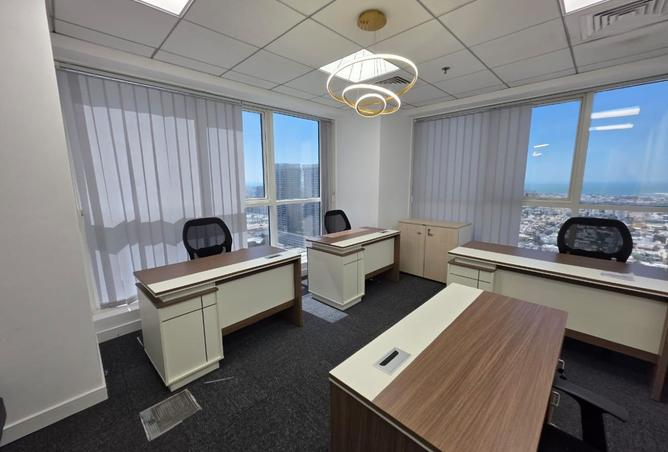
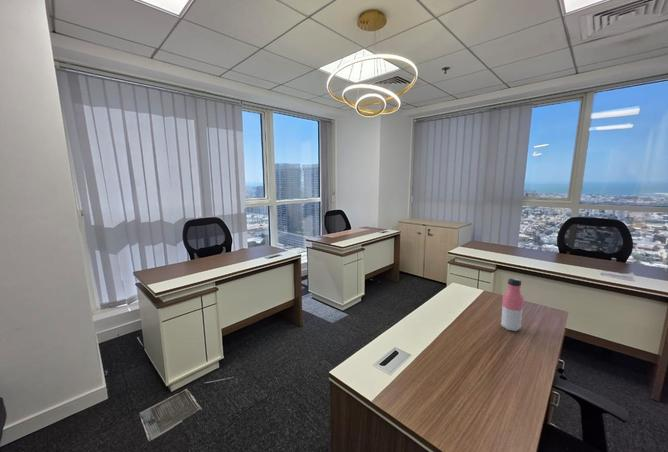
+ water bottle [500,277,525,332]
